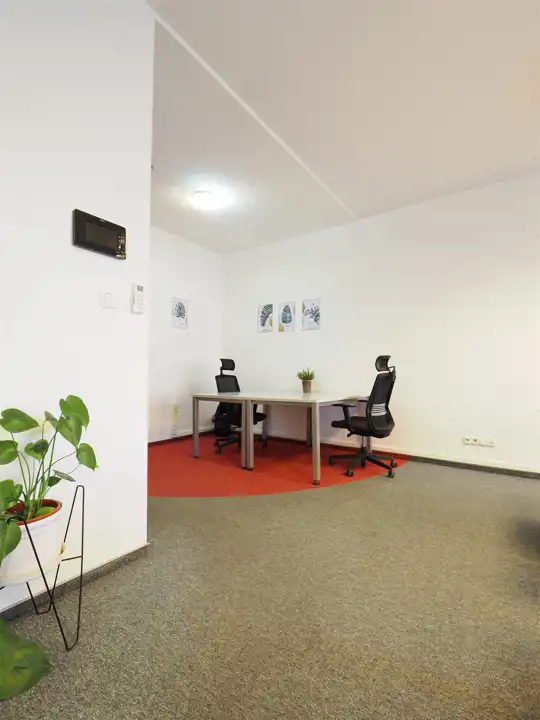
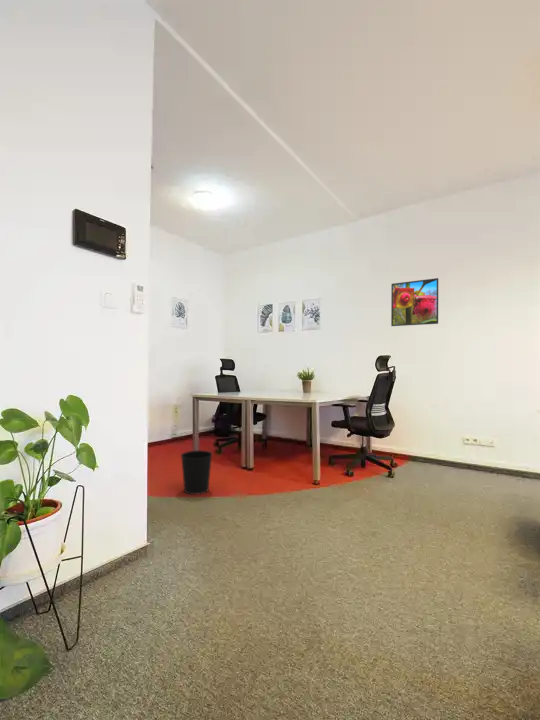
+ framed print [390,277,439,327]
+ wastebasket [180,449,213,496]
